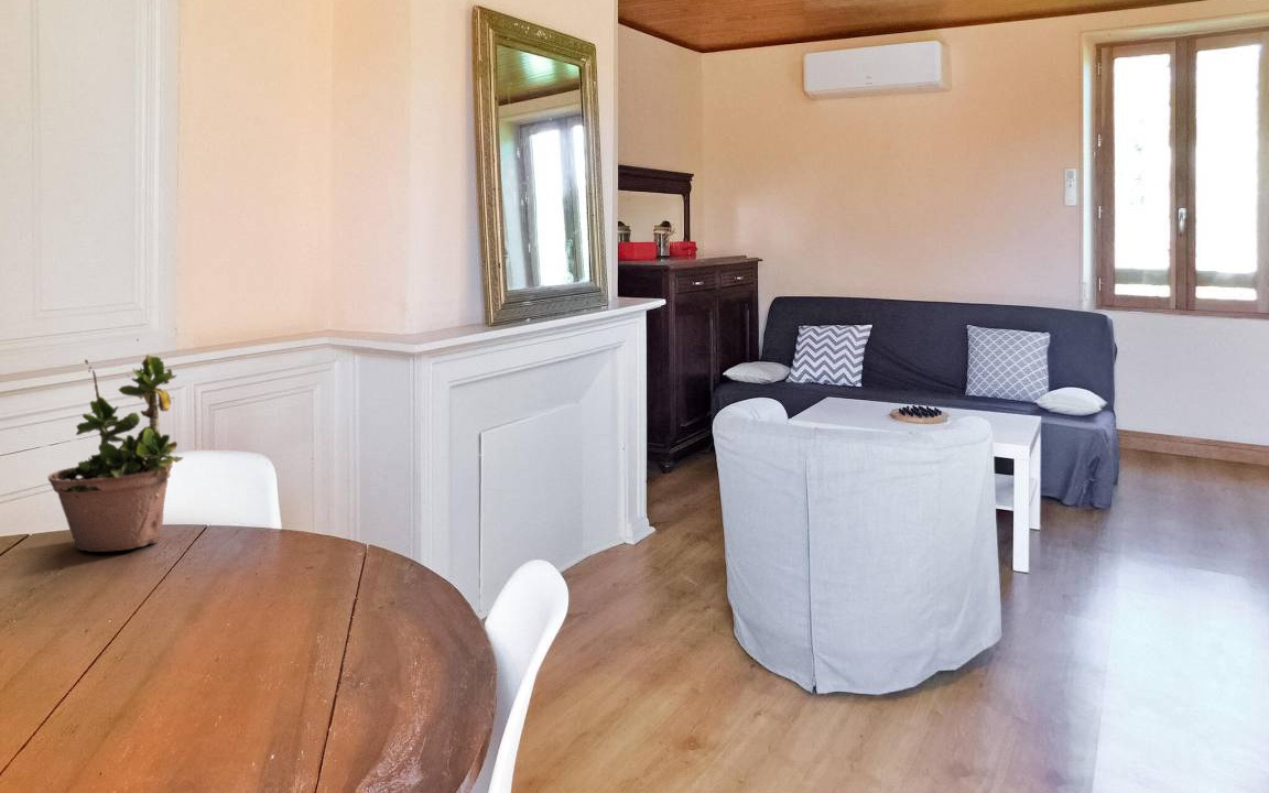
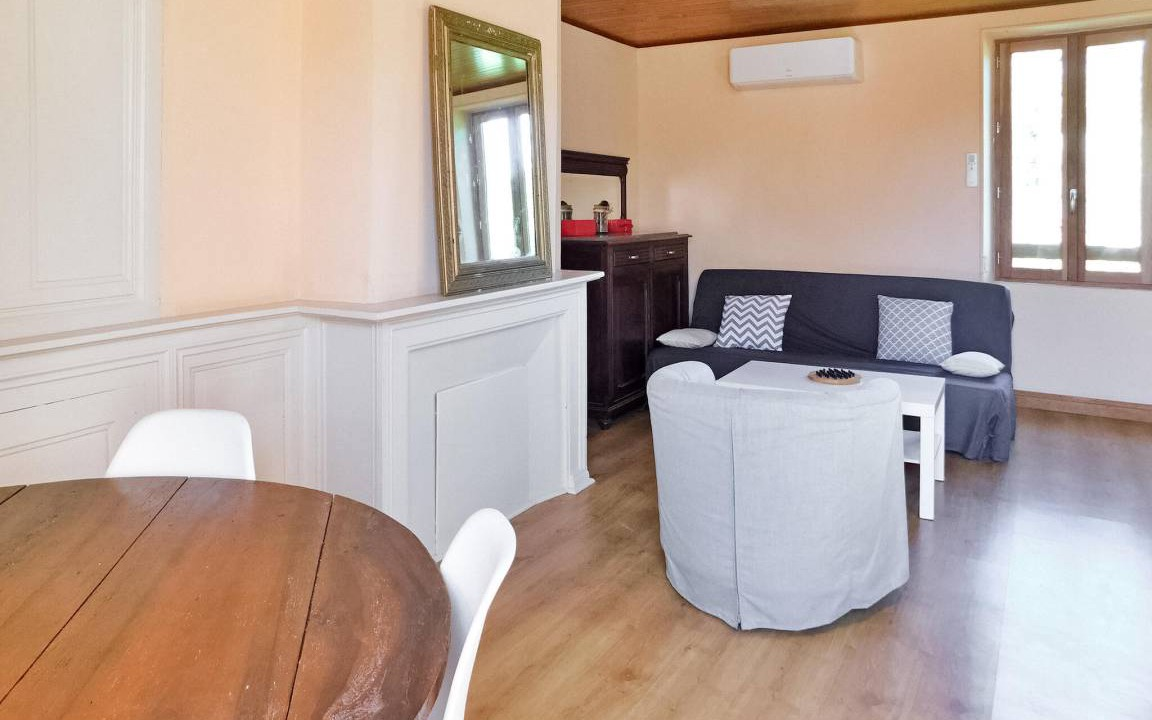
- potted plant [47,338,184,553]
